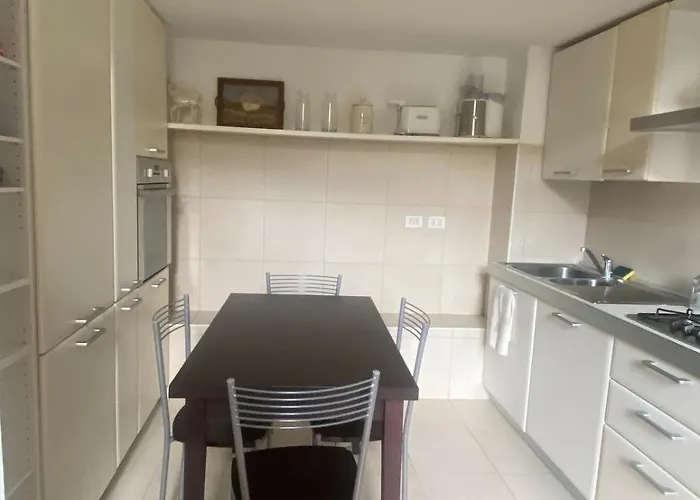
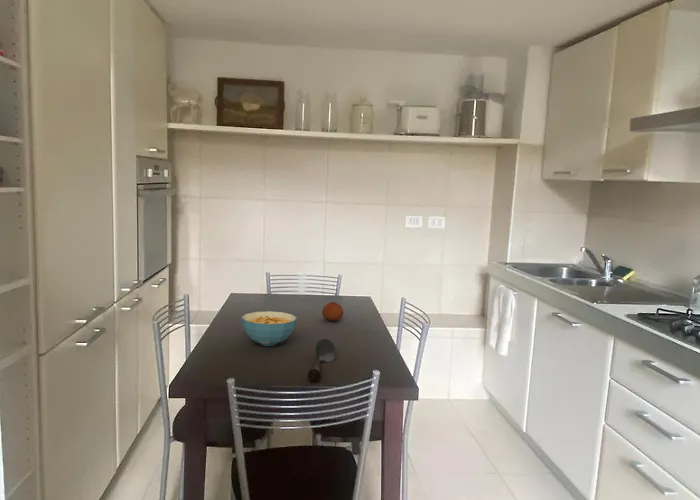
+ fruit [321,301,344,322]
+ cereal bowl [240,310,298,347]
+ spoon [307,338,337,382]
